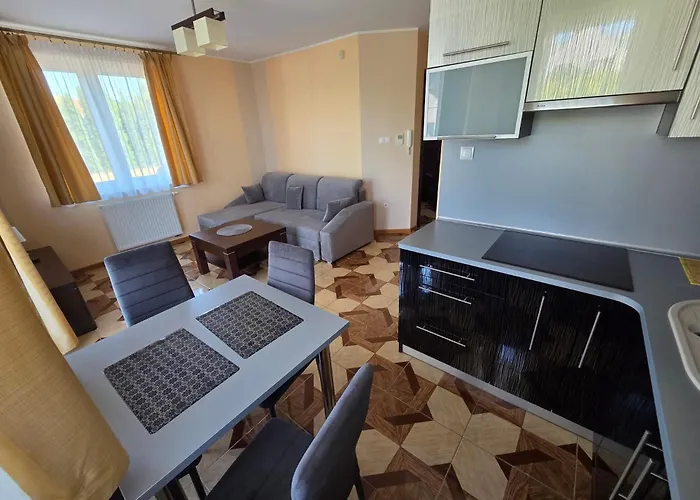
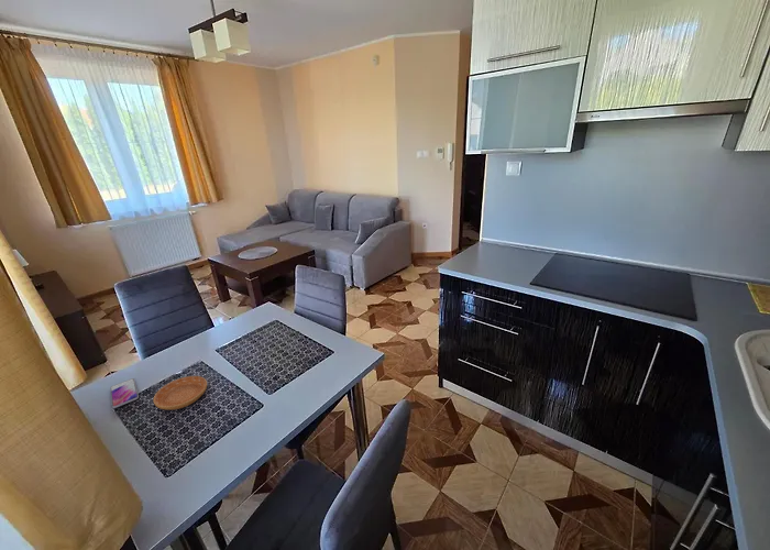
+ smartphone [109,377,140,409]
+ saucer [153,375,208,411]
